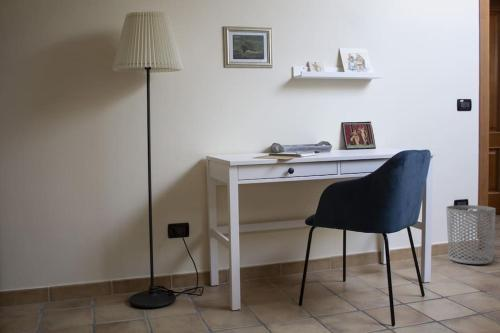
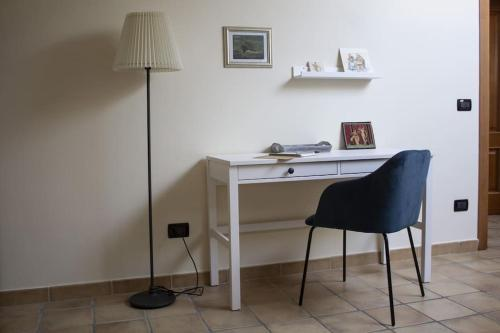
- waste bin [446,204,497,265]
